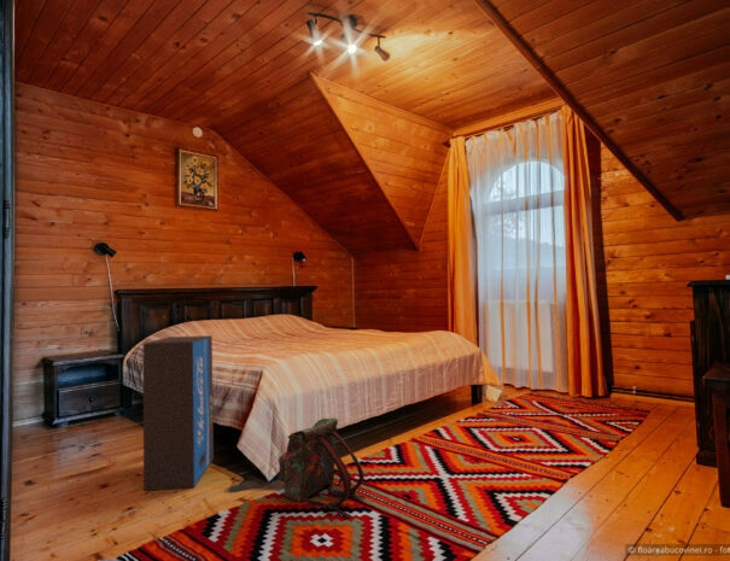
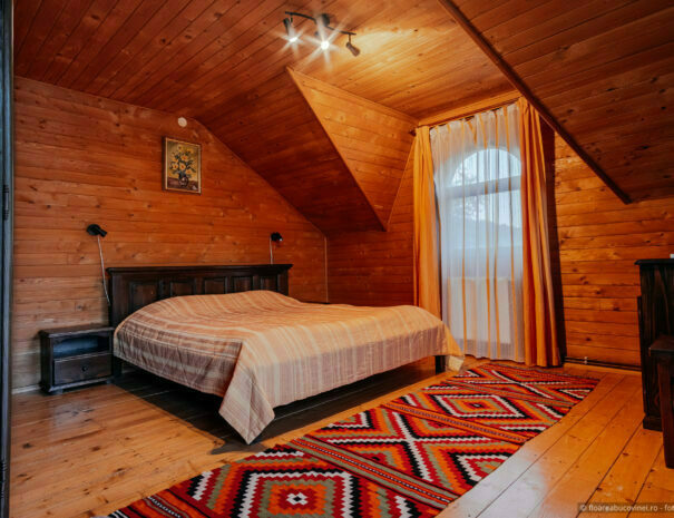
- air purifier [142,334,215,491]
- backpack [278,416,366,519]
